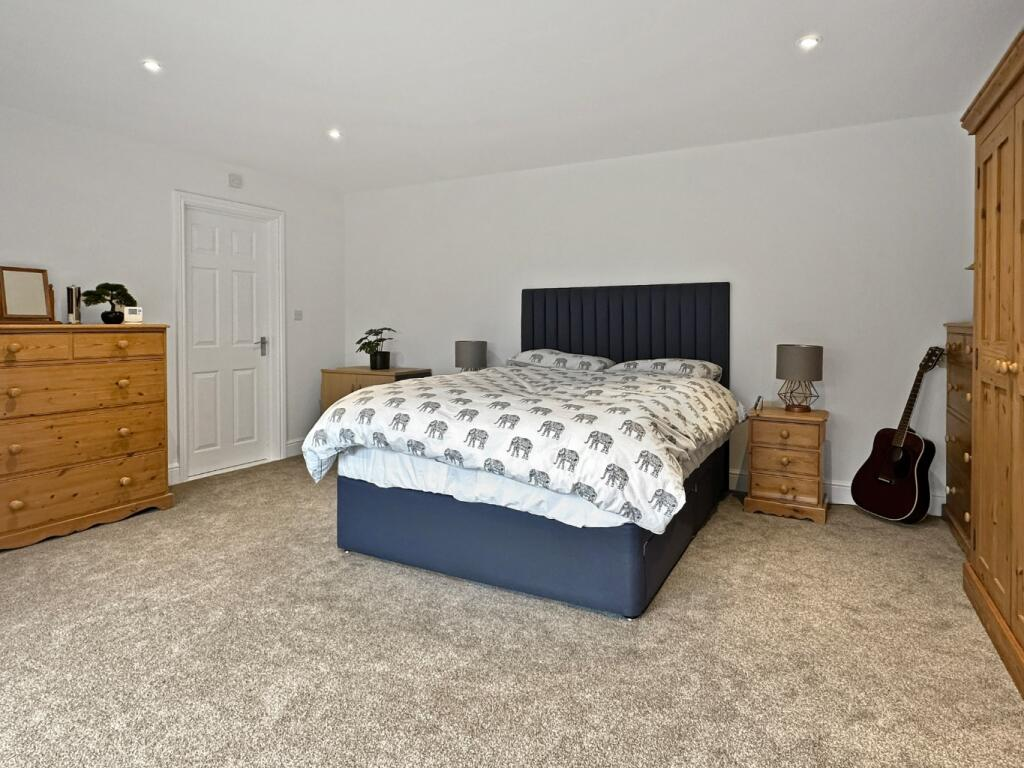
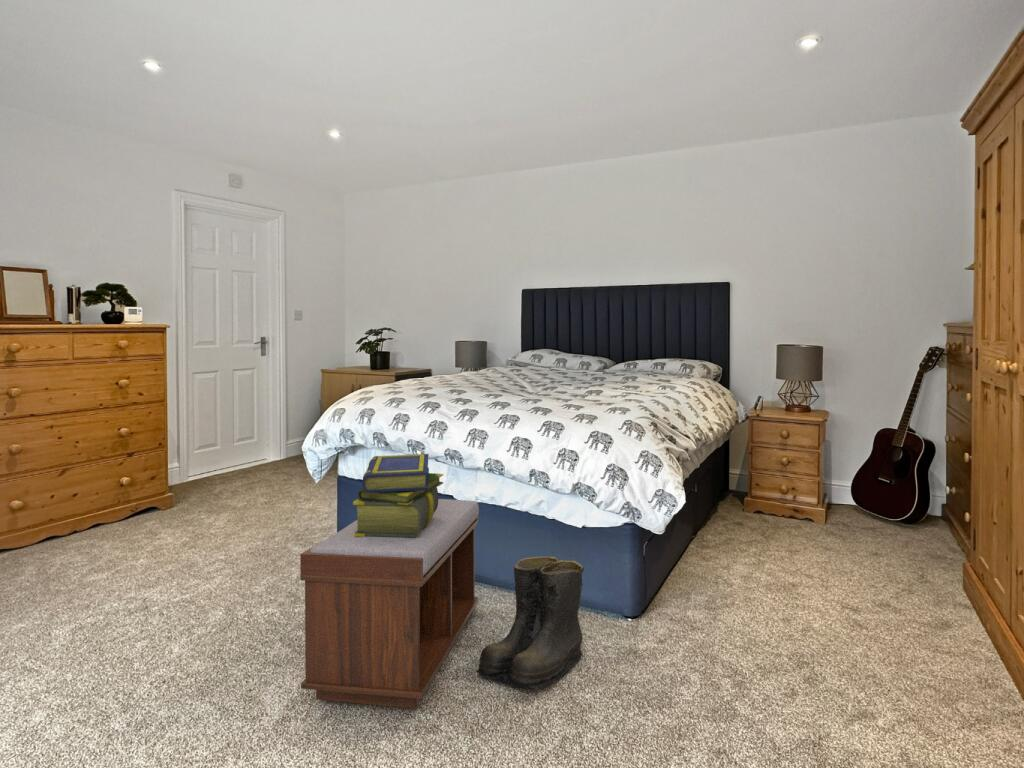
+ bench [299,498,480,709]
+ boots [475,556,585,691]
+ stack of books [352,453,444,537]
